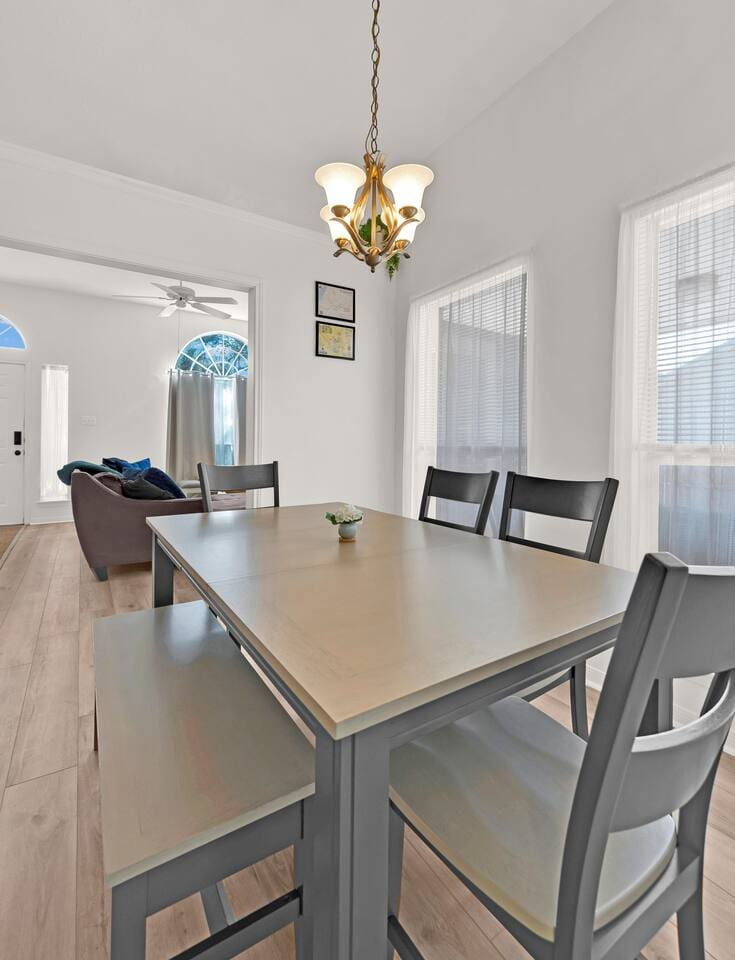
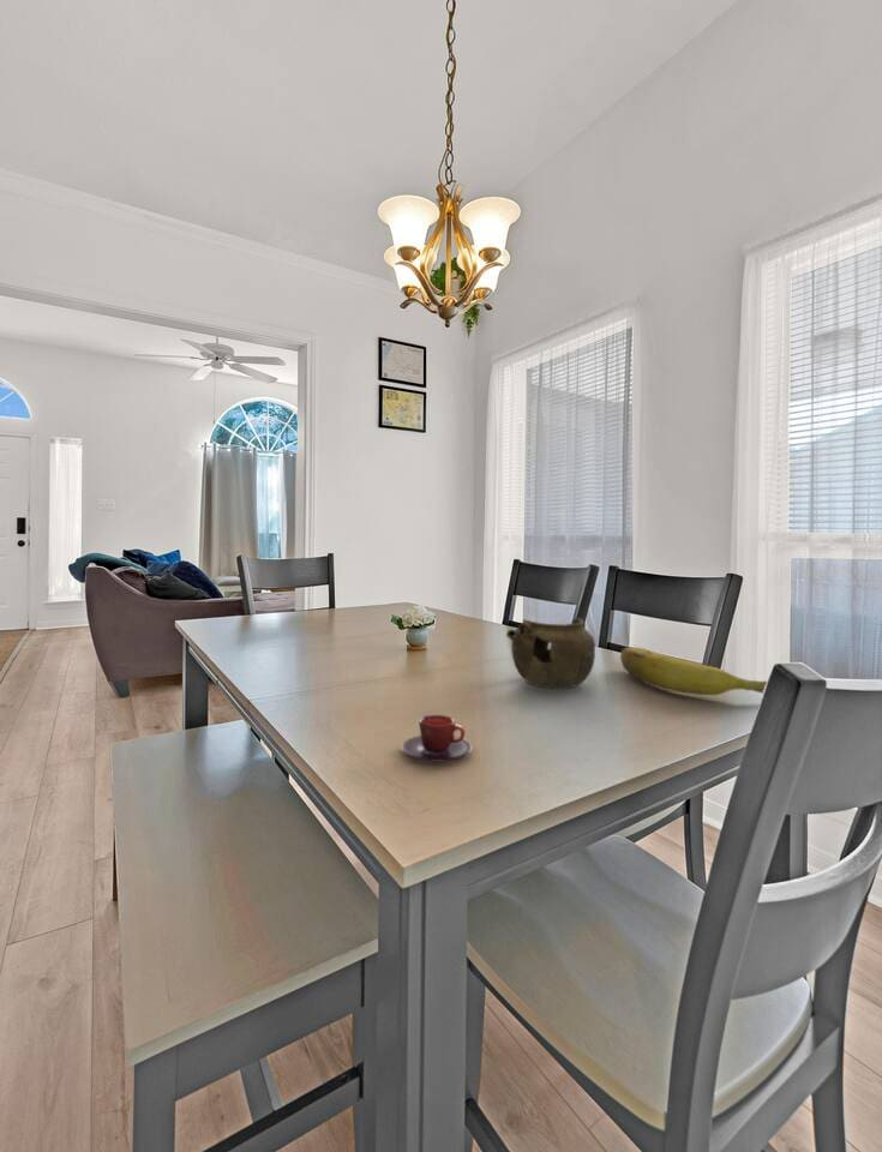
+ teapot [505,617,596,690]
+ teacup [400,714,473,762]
+ banana [619,646,768,696]
